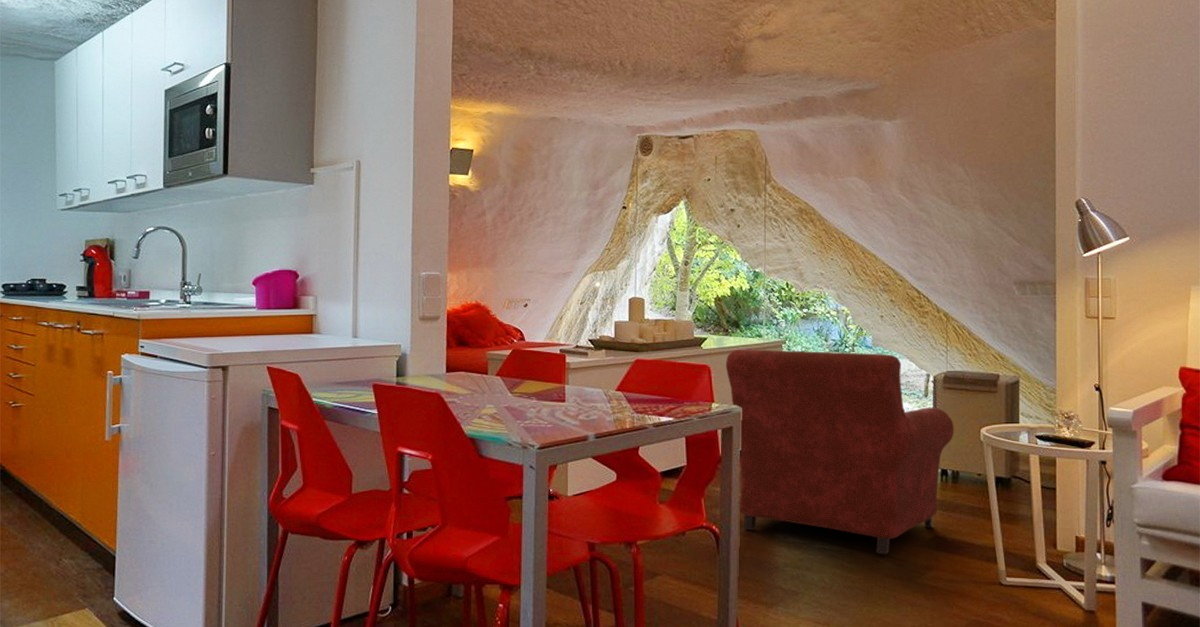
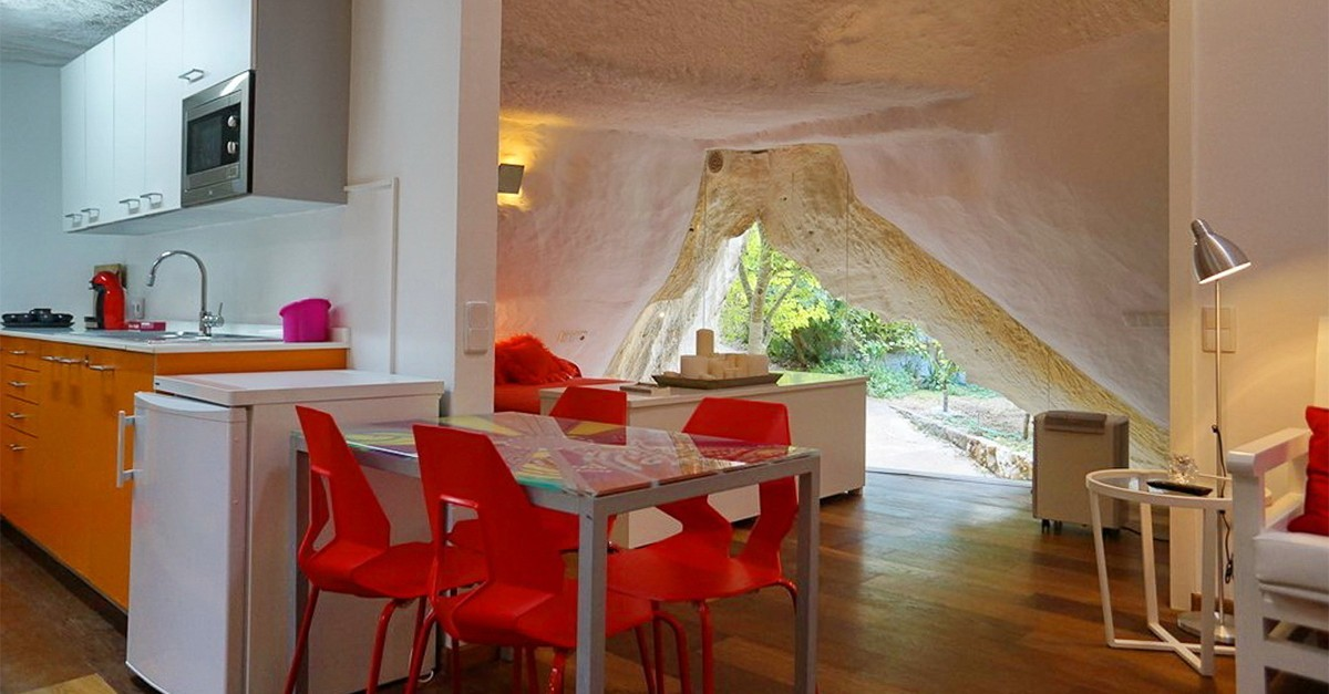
- armchair [725,349,955,555]
